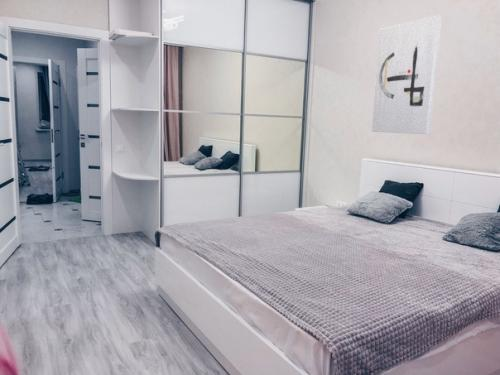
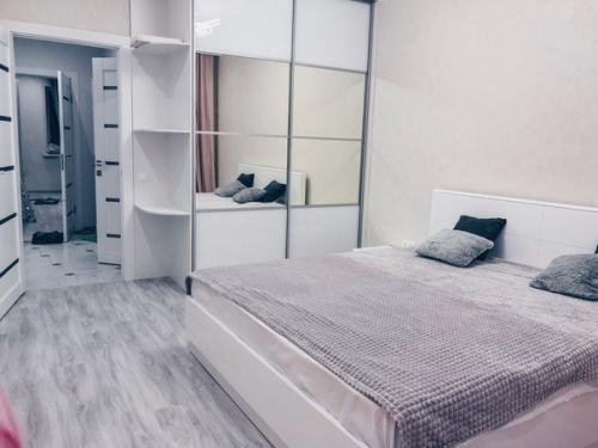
- wall art [371,15,442,135]
